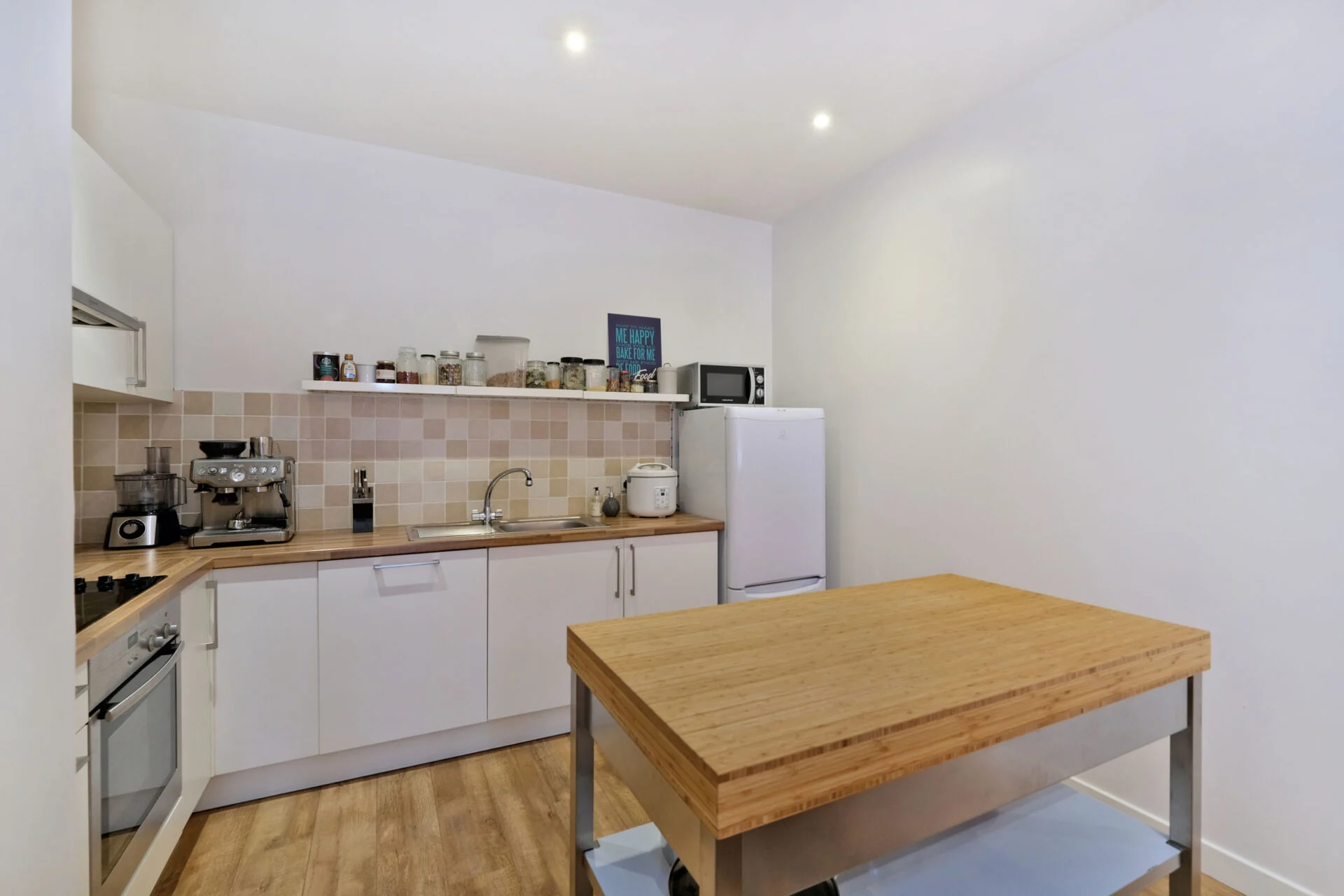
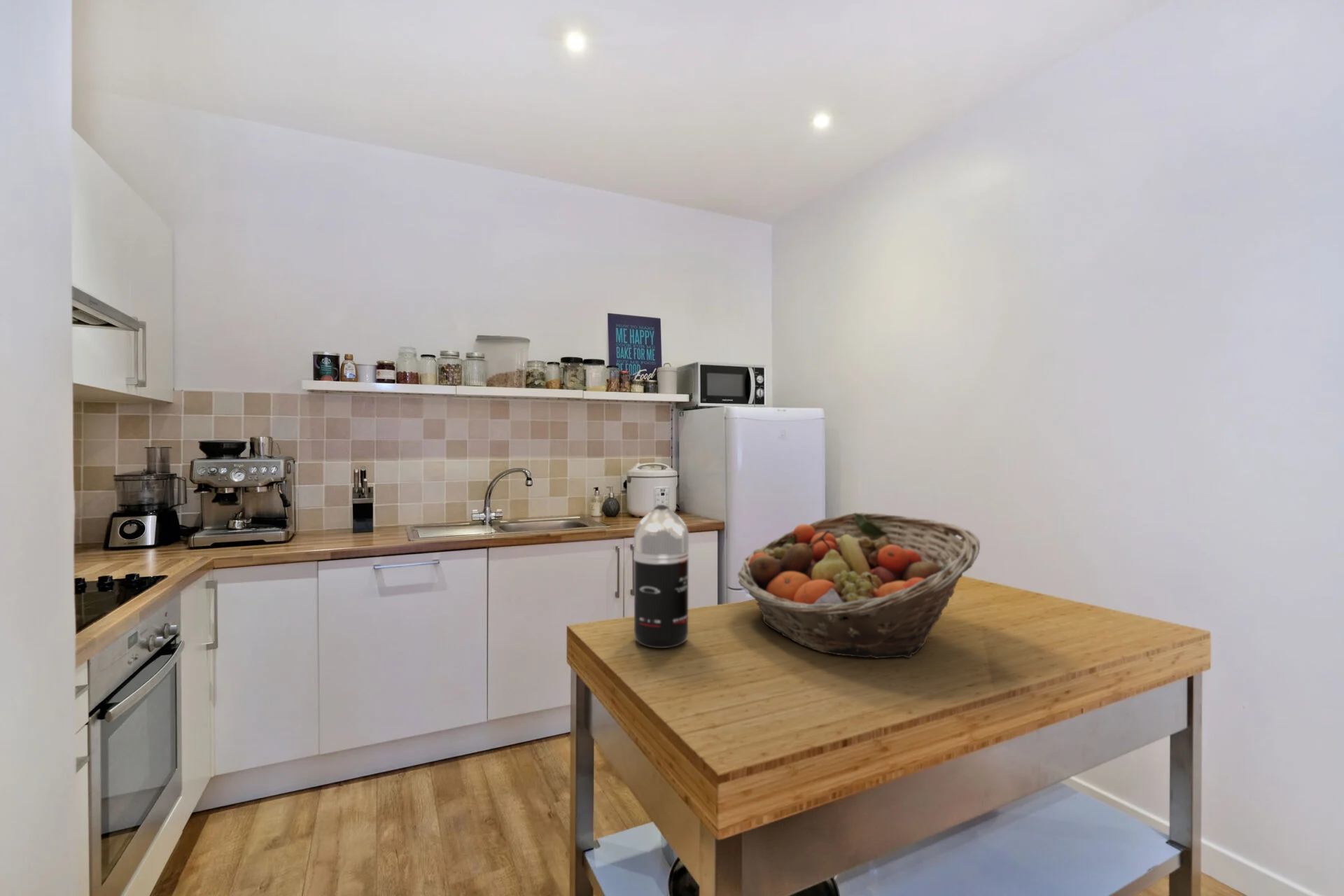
+ spray bottle [633,504,690,649]
+ fruit basket [737,512,981,659]
